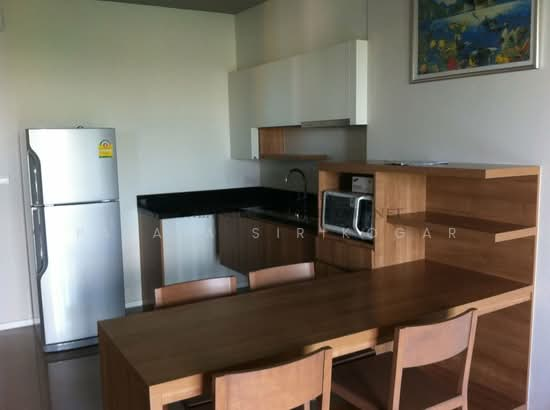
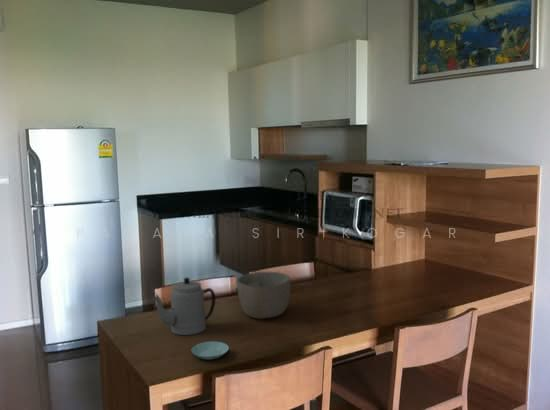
+ saucer [191,341,230,361]
+ bowl [236,271,291,320]
+ teapot [152,277,216,336]
